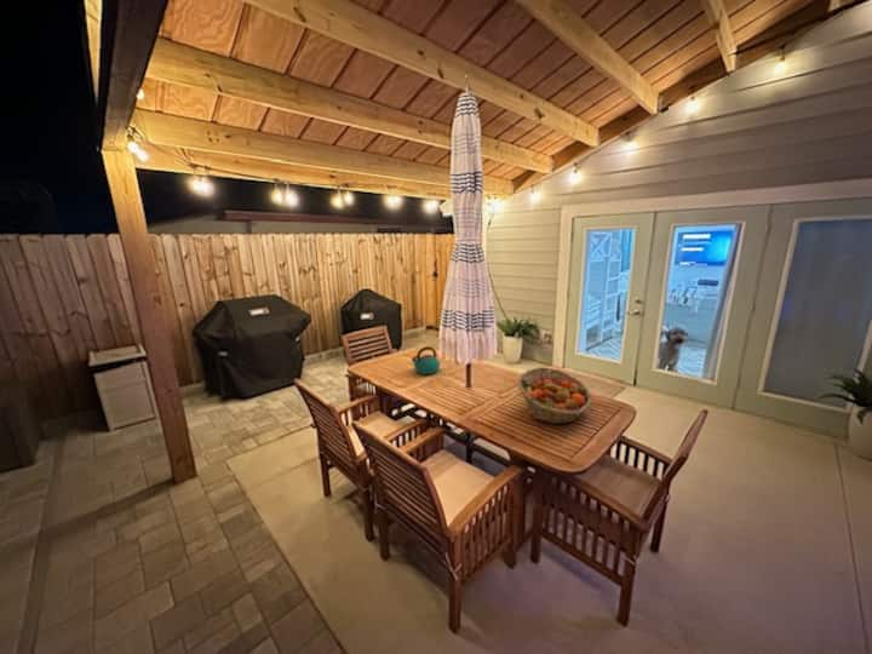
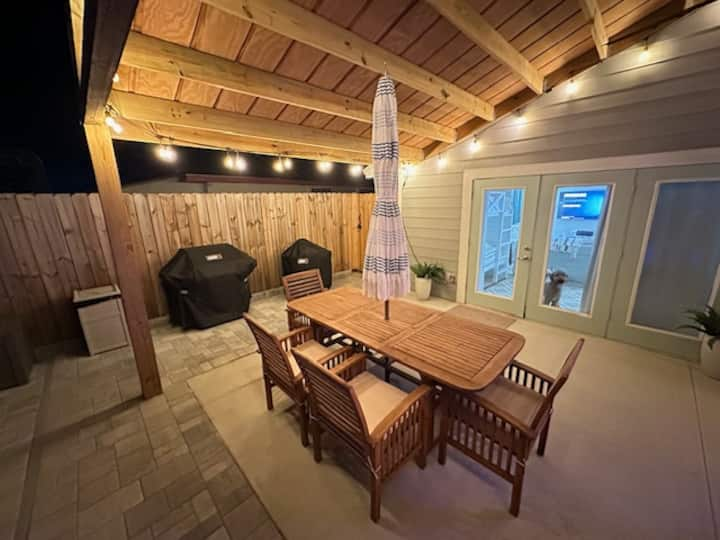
- fruit basket [516,366,593,425]
- kettle [411,345,441,375]
